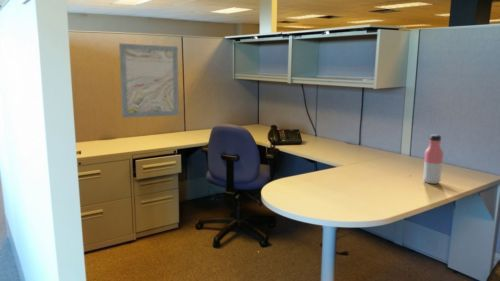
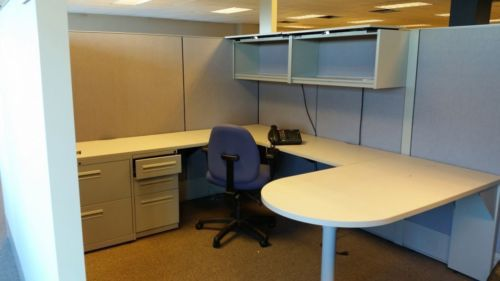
- wall art [118,42,180,119]
- water bottle [422,134,444,185]
